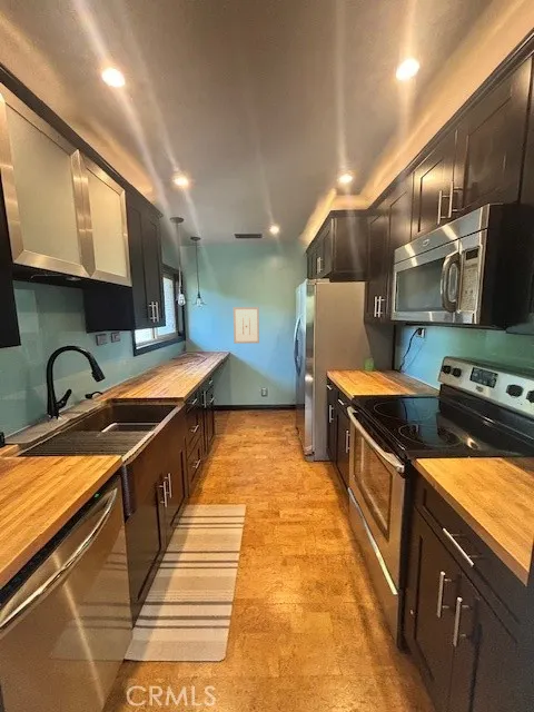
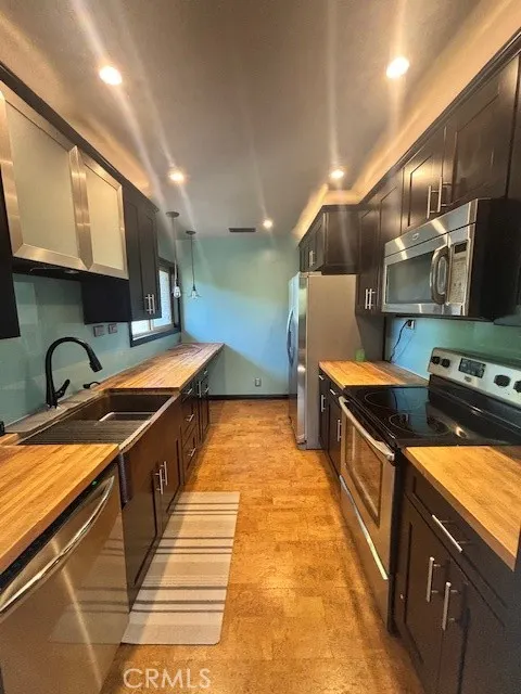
- wall art [233,306,260,345]
